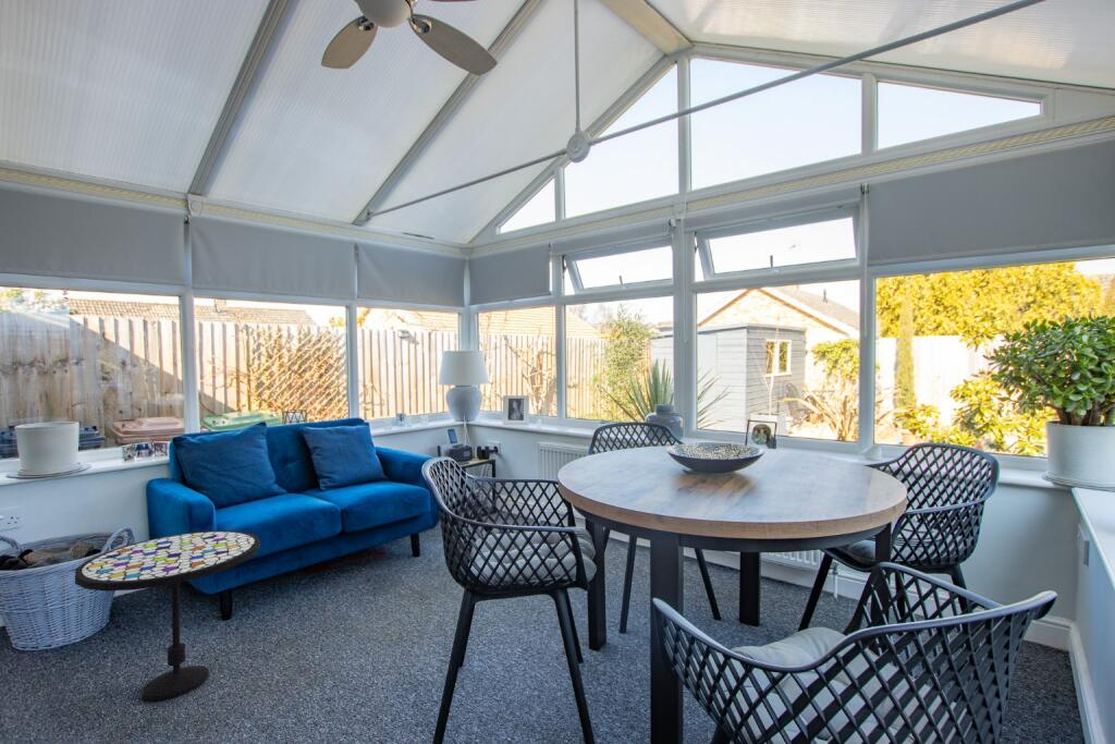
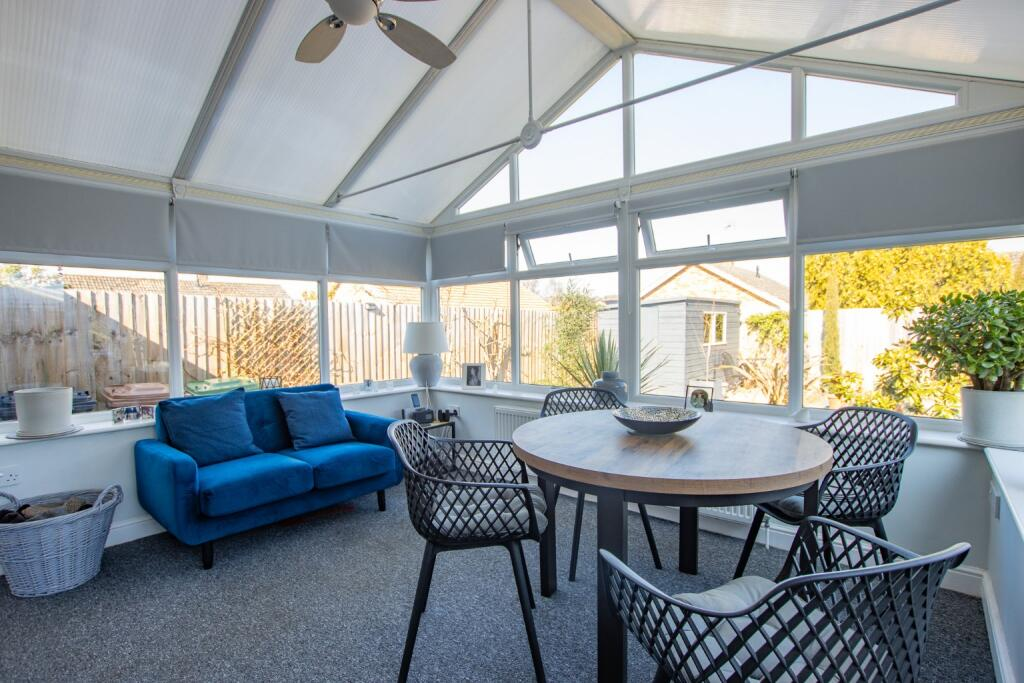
- side table [74,529,261,702]
